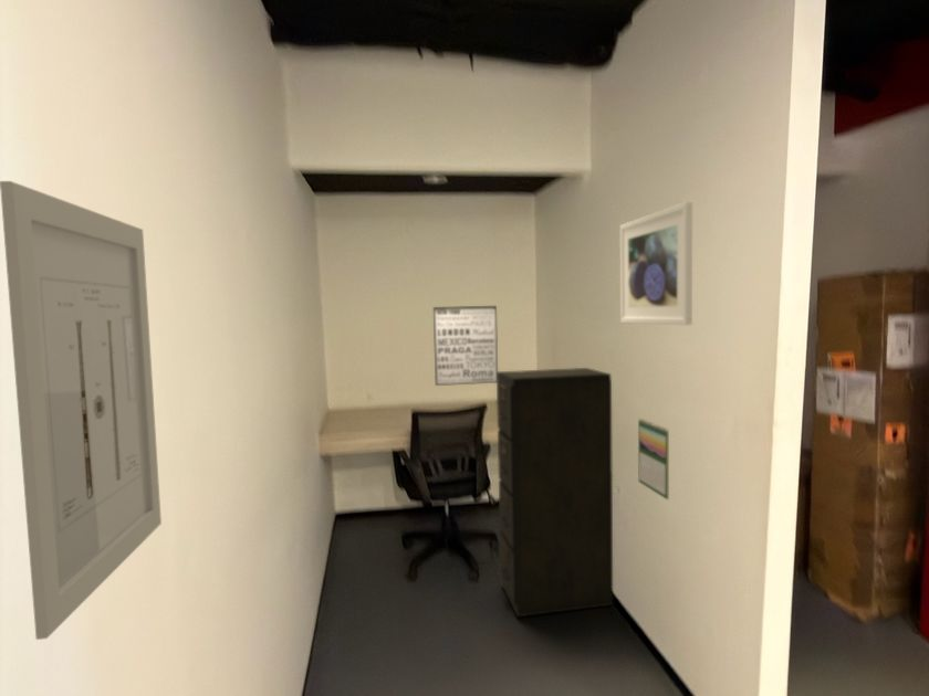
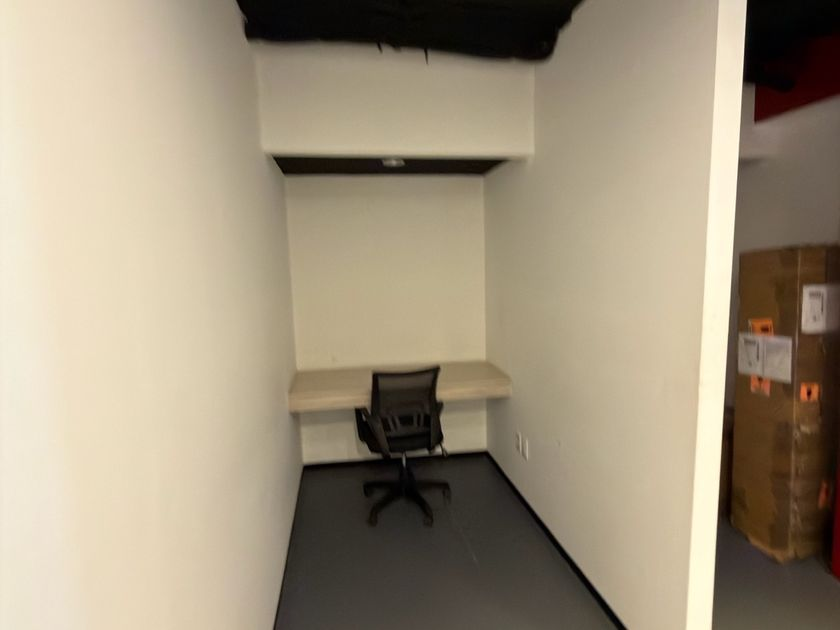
- wall art [0,180,163,641]
- calendar [637,418,670,500]
- wall art [432,305,499,387]
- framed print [619,201,693,326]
- filing cabinet [495,367,614,618]
